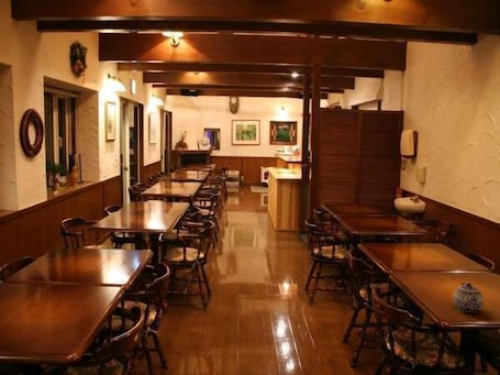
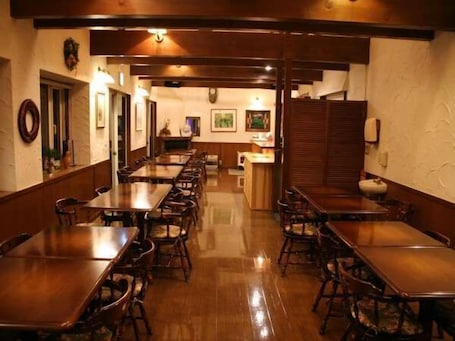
- teapot [453,282,485,313]
